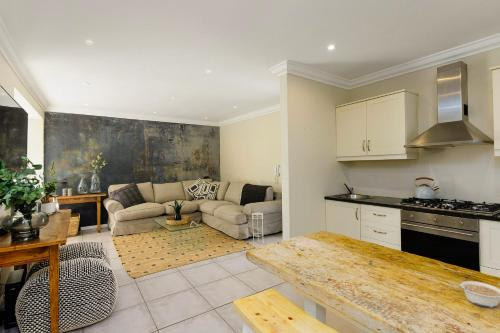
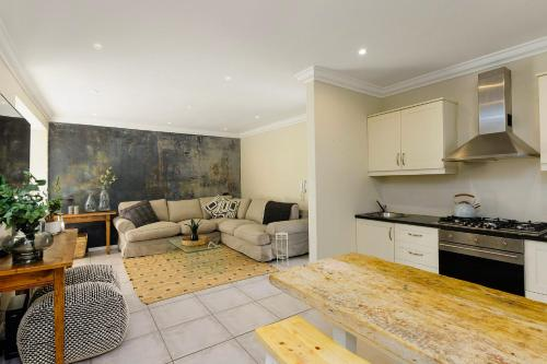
- legume [457,280,500,308]
